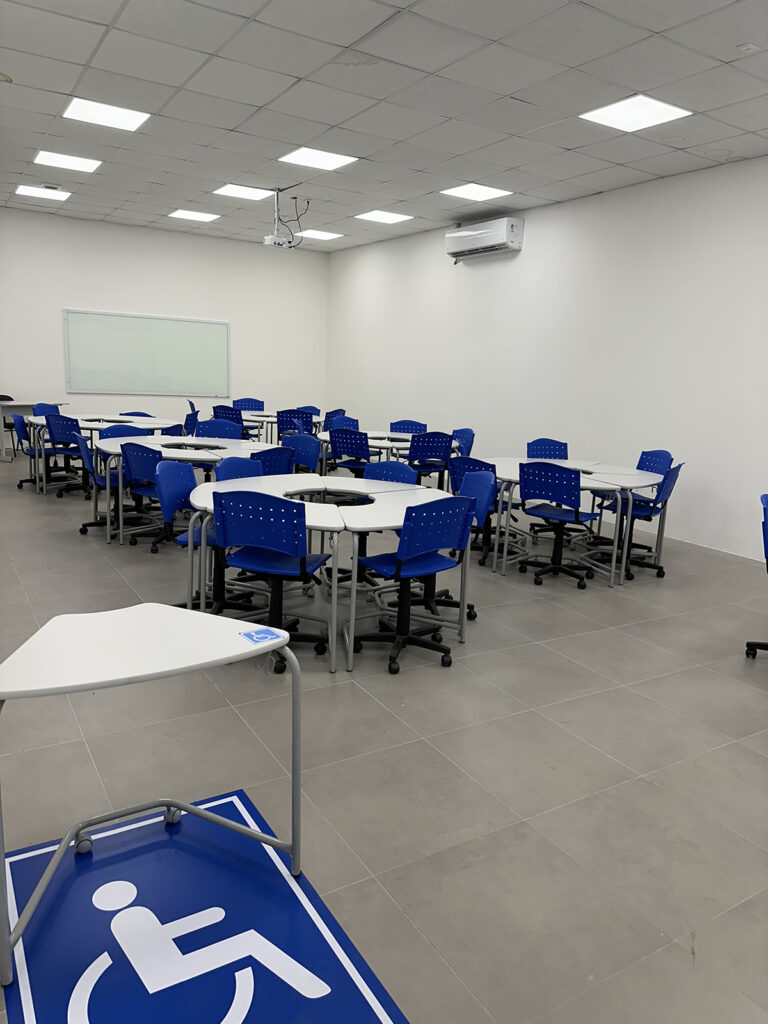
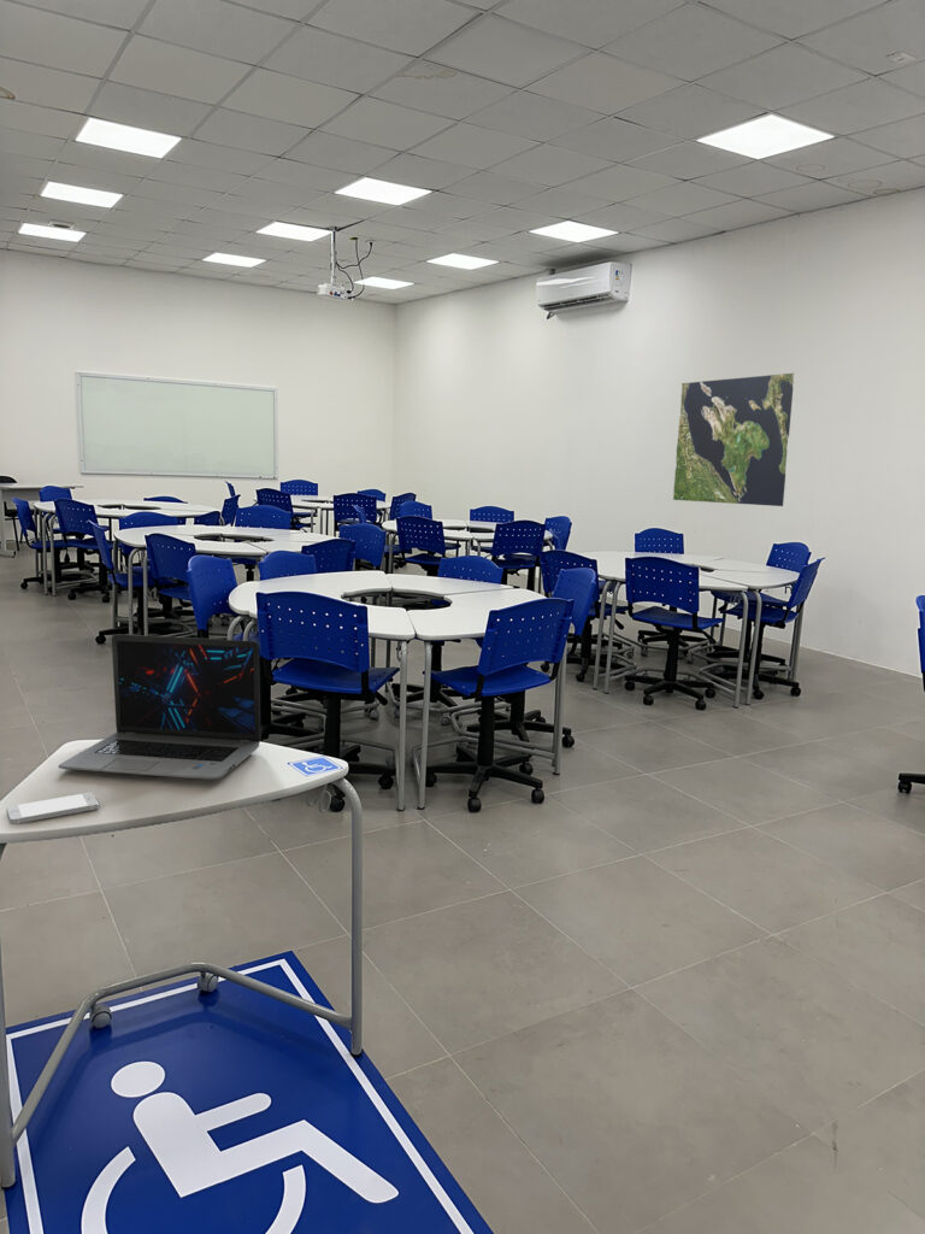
+ smartphone [5,792,100,825]
+ world map [672,372,795,507]
+ laptop [57,633,261,781]
